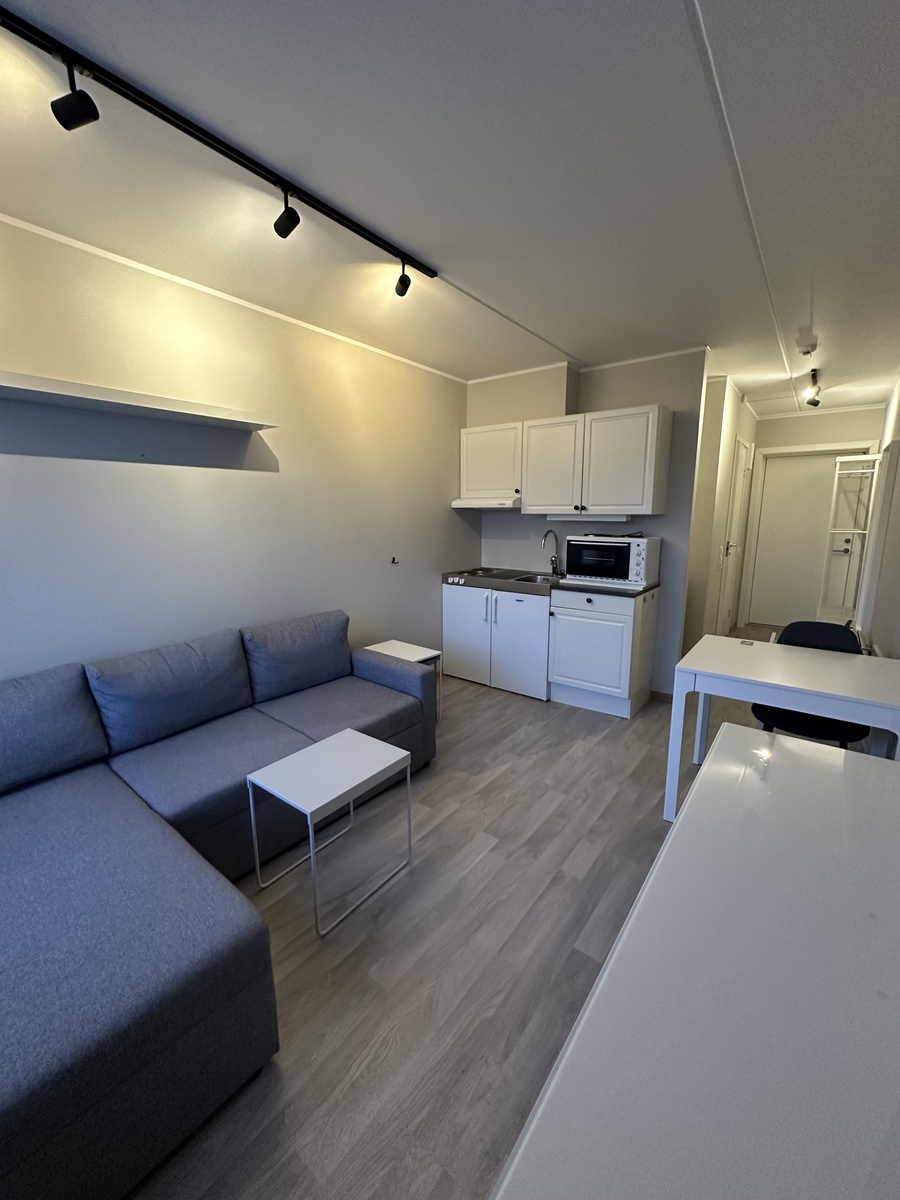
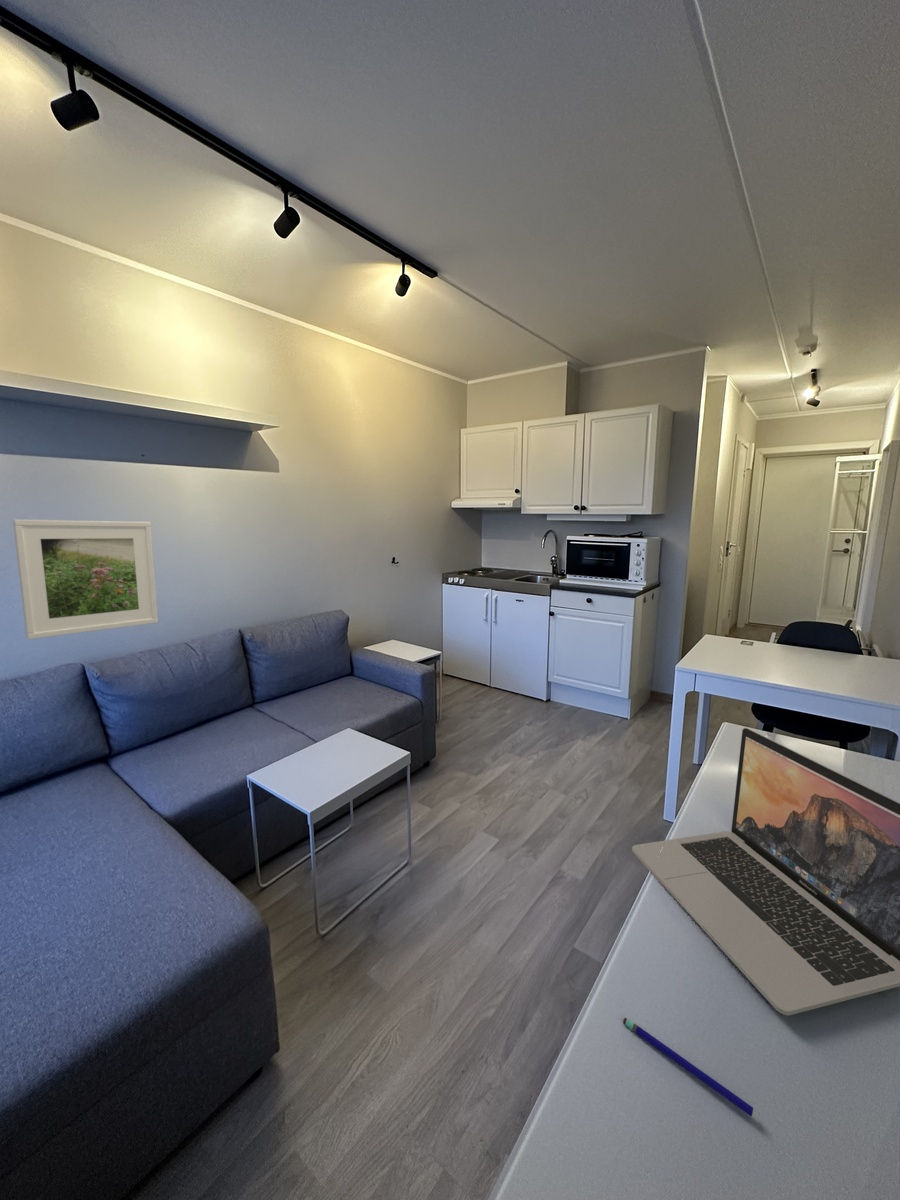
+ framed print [12,519,159,640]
+ pen [622,1017,754,1118]
+ laptop [631,727,900,1016]
